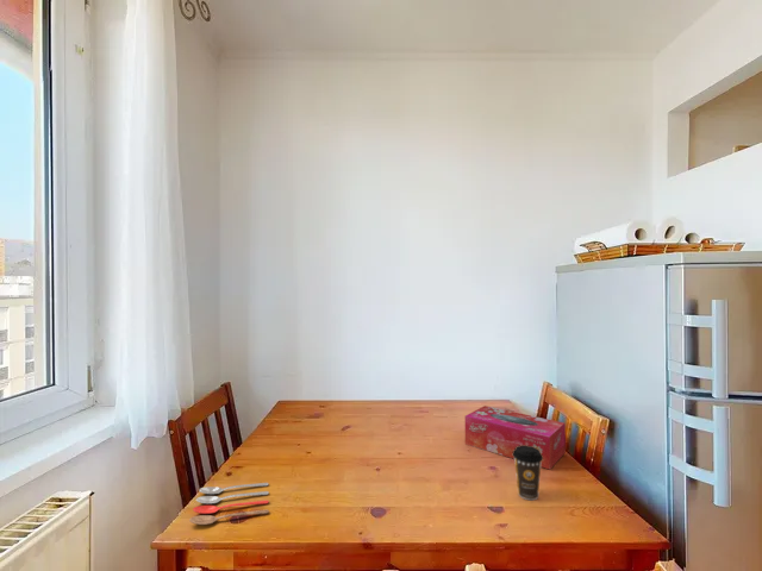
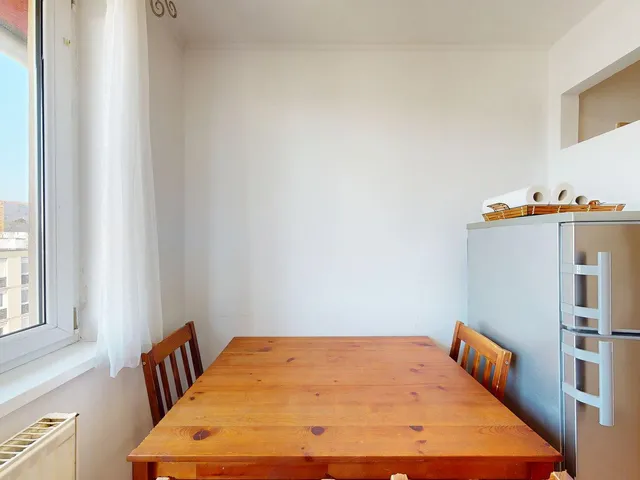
- cooking utensil [188,482,270,526]
- tissue box [464,404,567,471]
- coffee cup [512,445,543,501]
